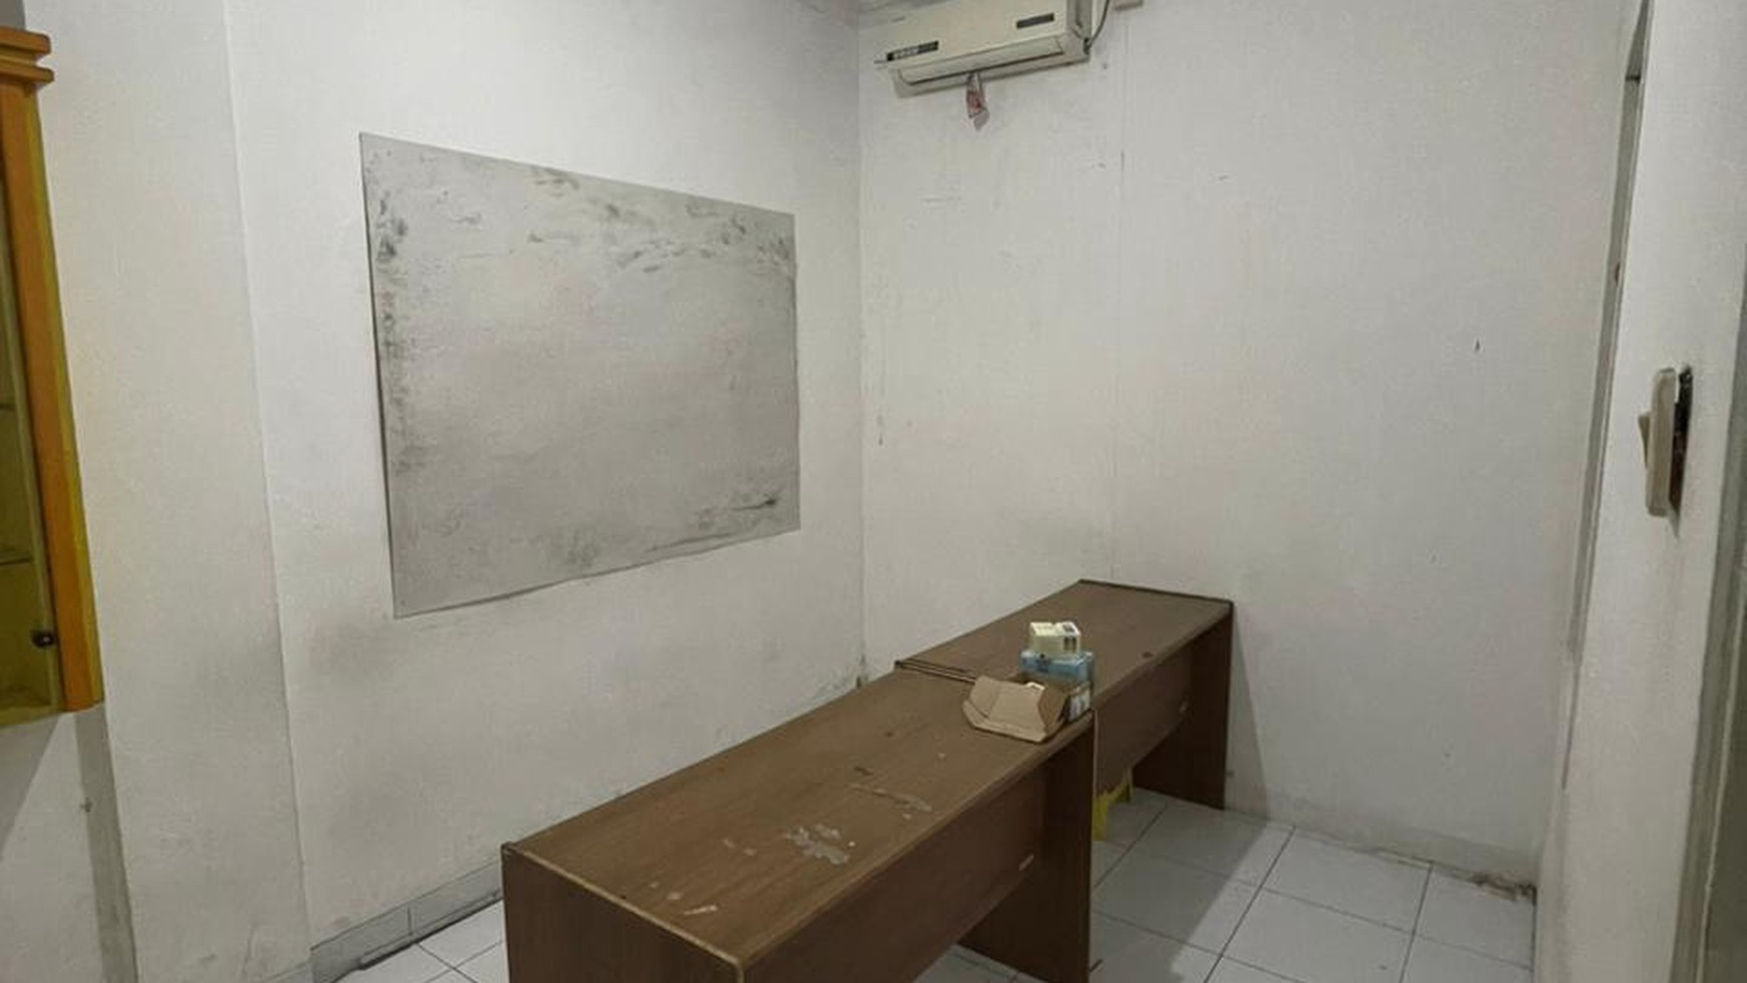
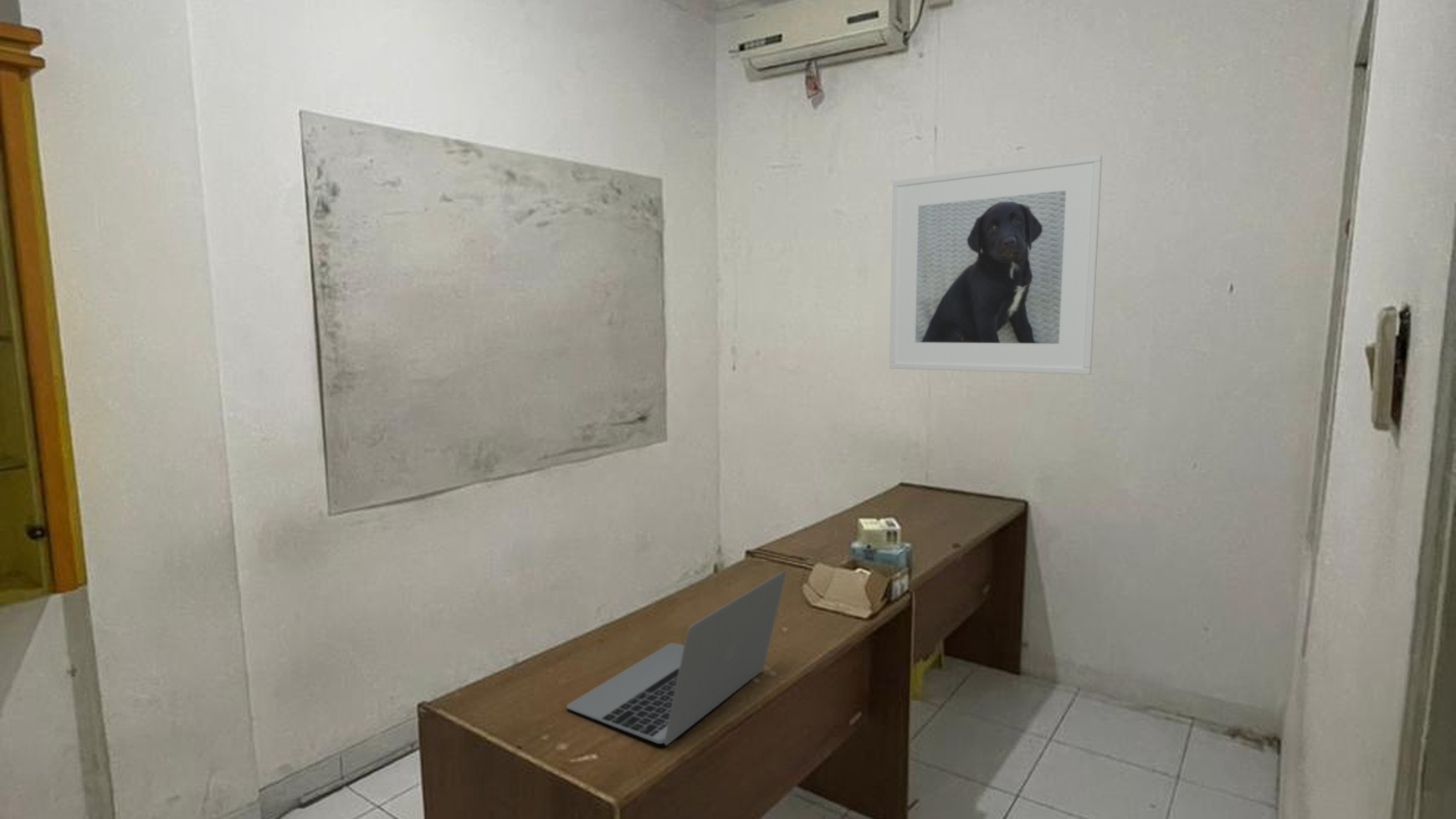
+ laptop [566,571,787,746]
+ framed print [889,154,1103,376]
